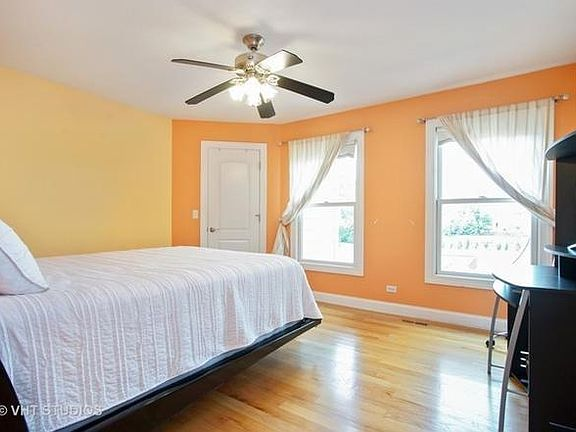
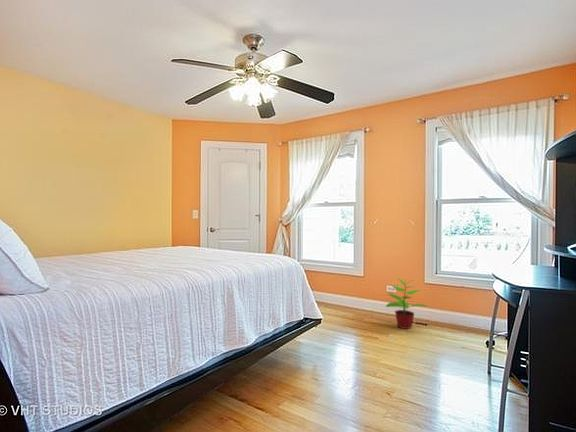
+ potted plant [385,278,427,330]
